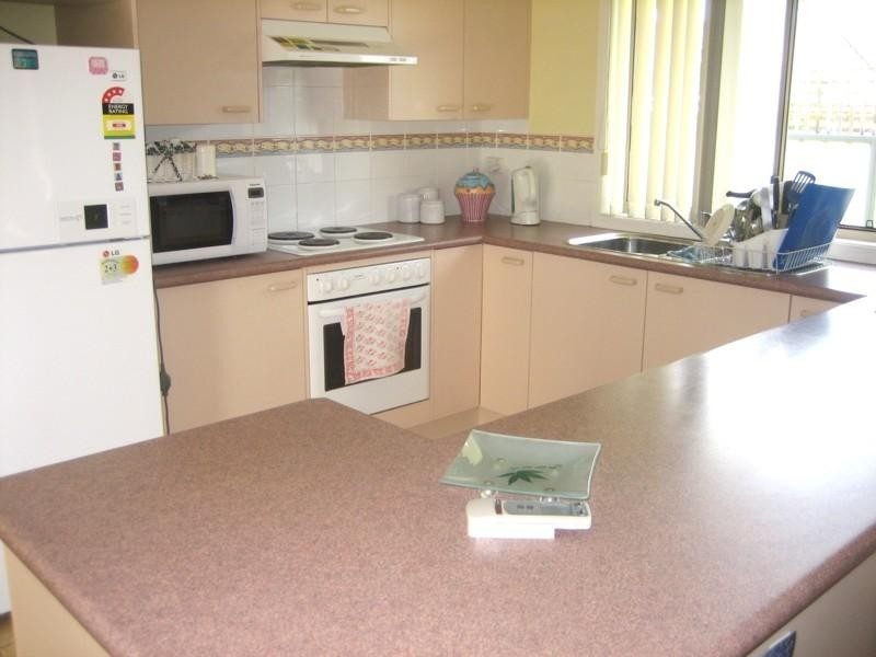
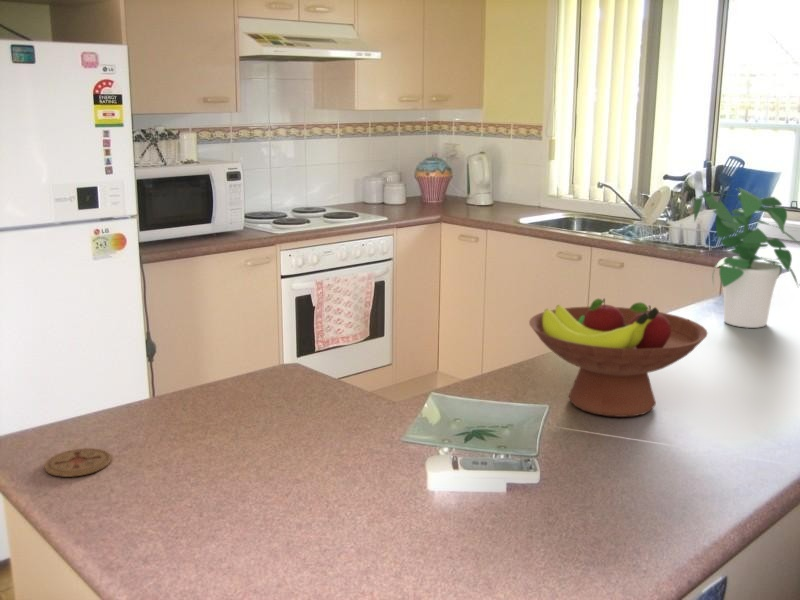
+ coaster [43,447,112,478]
+ potted plant [693,187,800,329]
+ fruit bowl [528,297,709,418]
